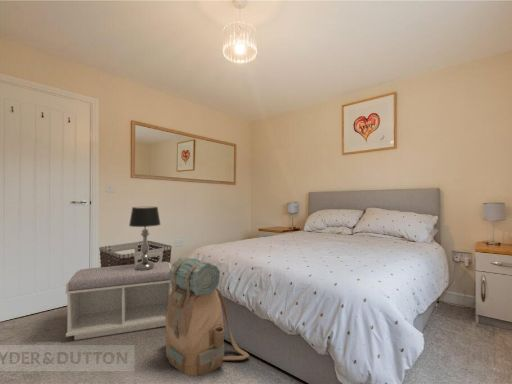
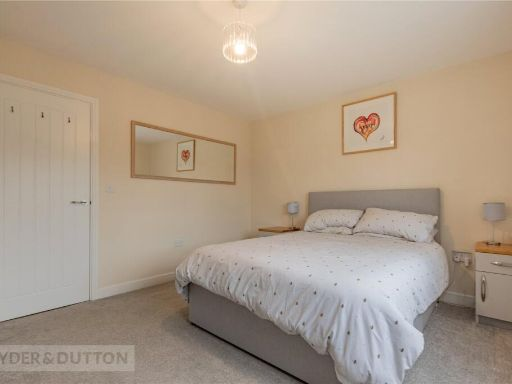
- bench [65,262,173,341]
- clothes hamper [98,240,173,267]
- backpack [165,256,250,377]
- table lamp [128,206,162,270]
